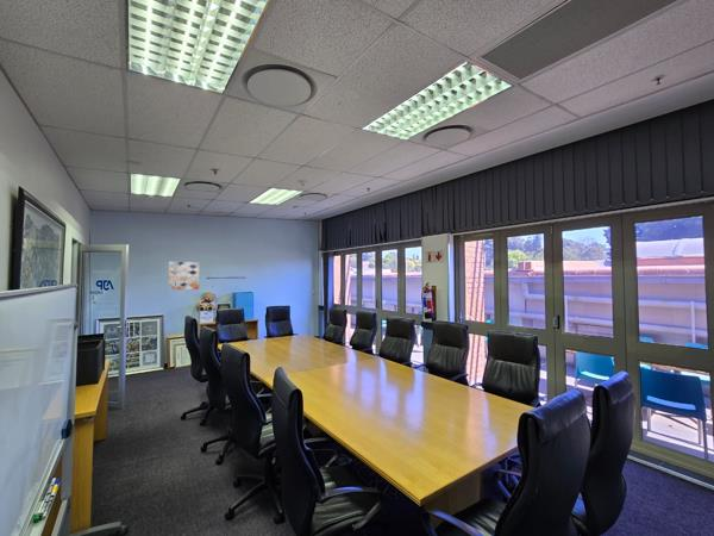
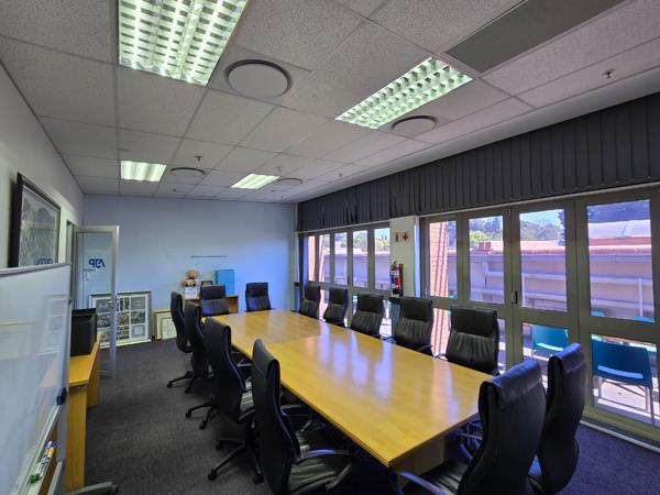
- wall art [167,260,201,291]
